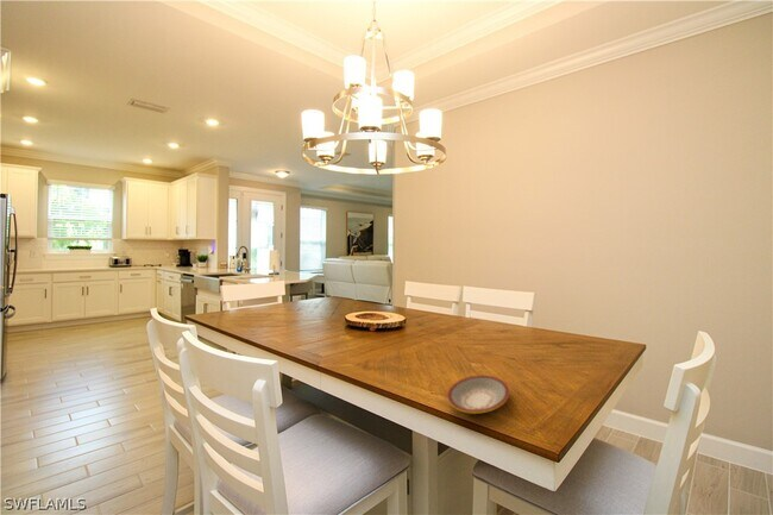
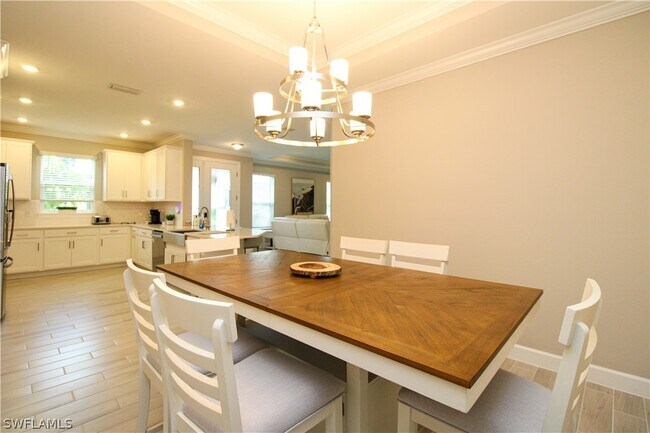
- plate [446,375,510,415]
